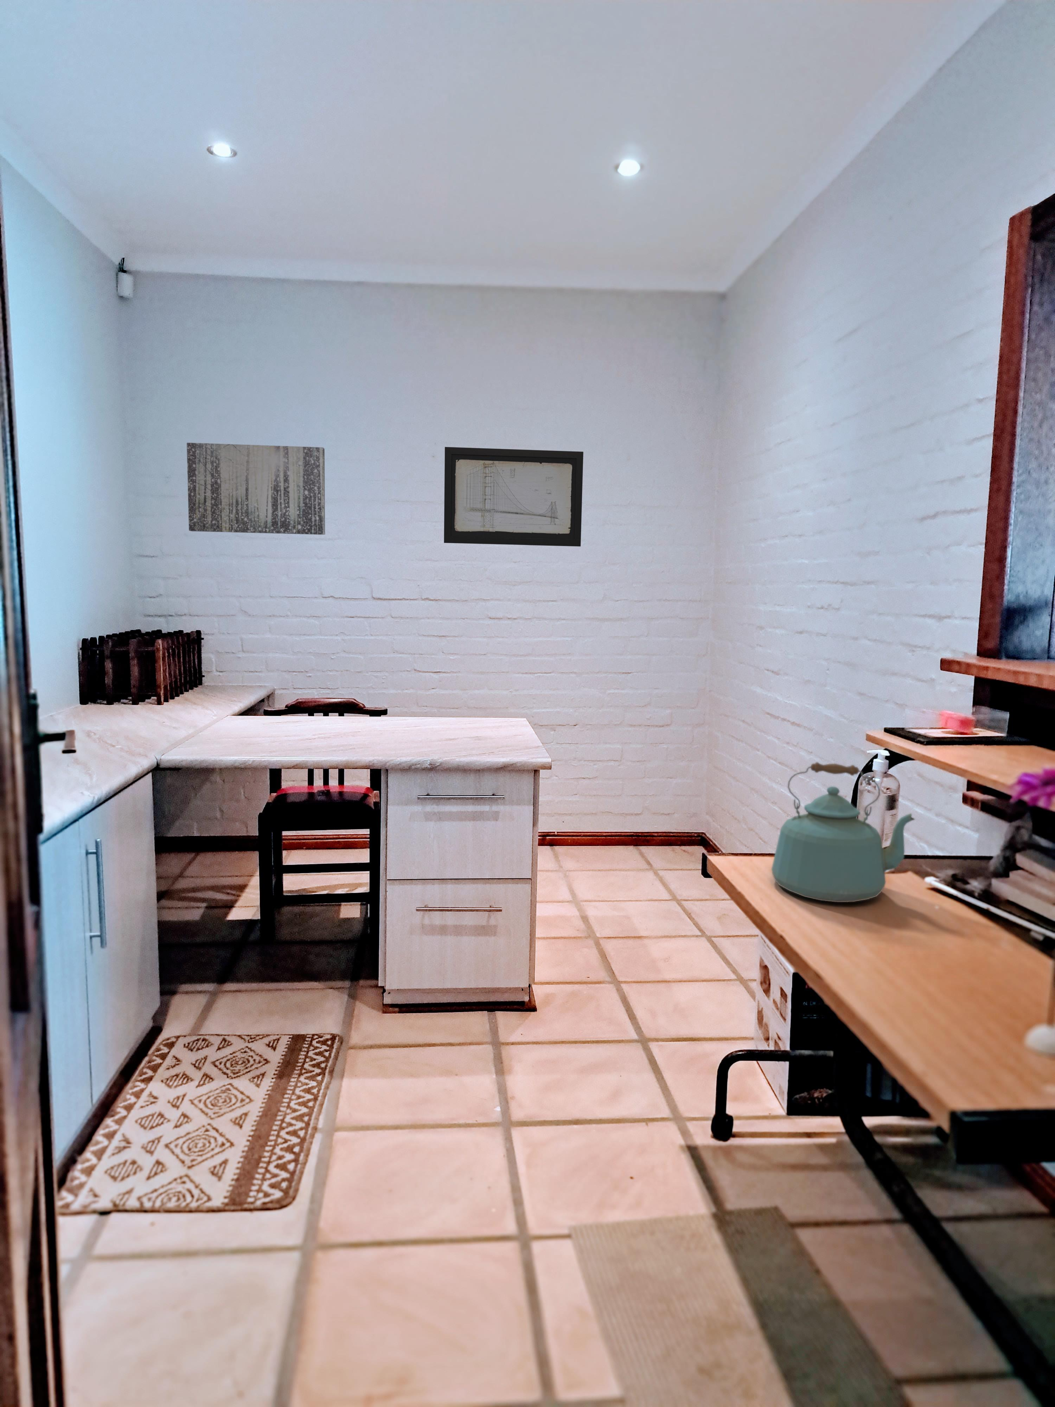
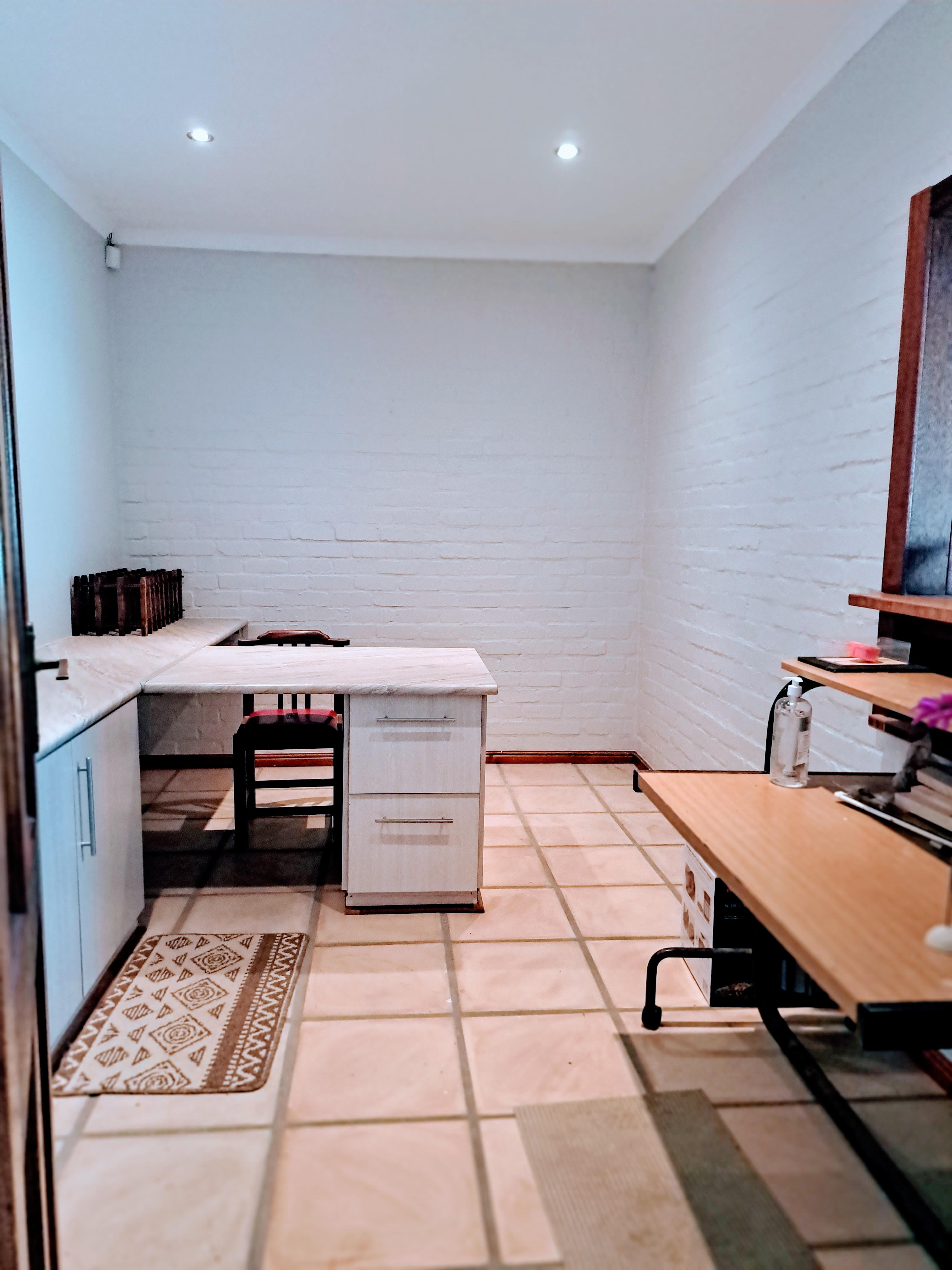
- wall art [443,446,584,547]
- kettle [771,762,915,903]
- wall art [186,442,326,535]
